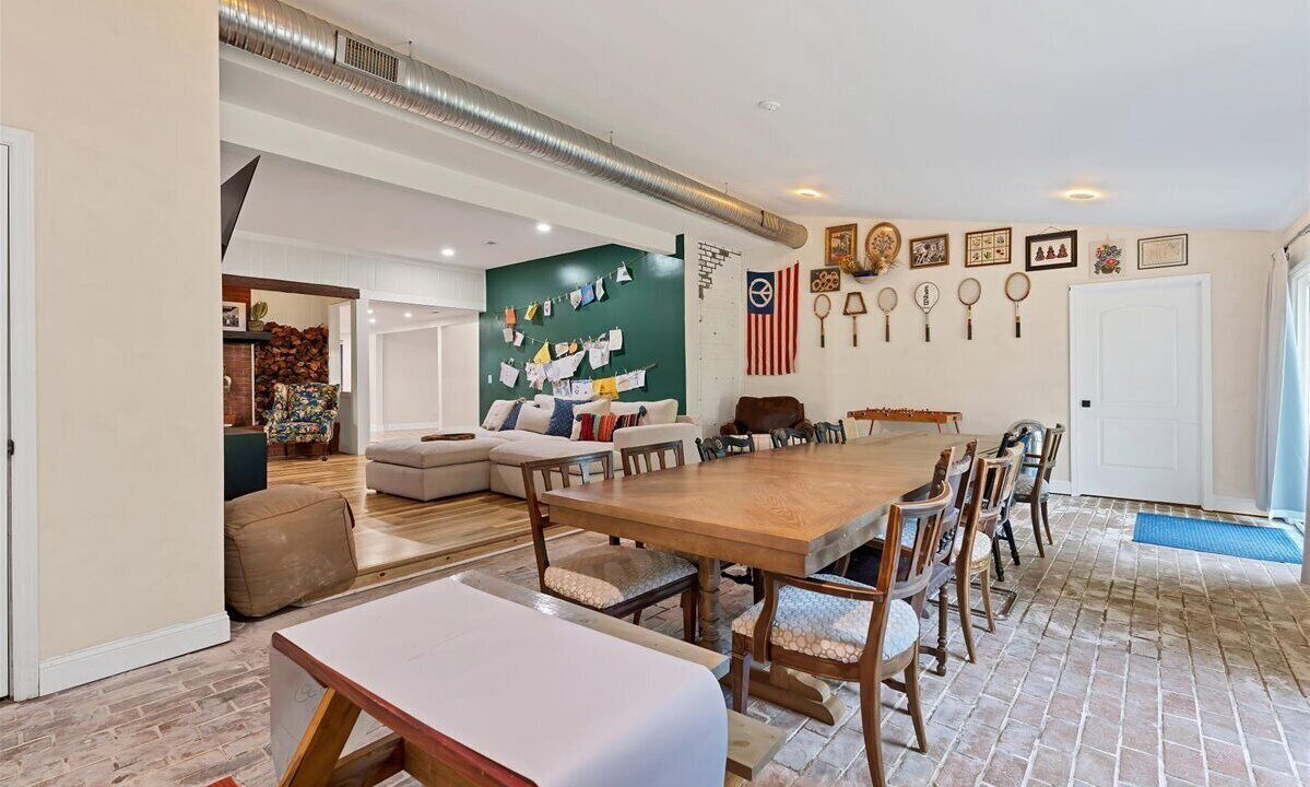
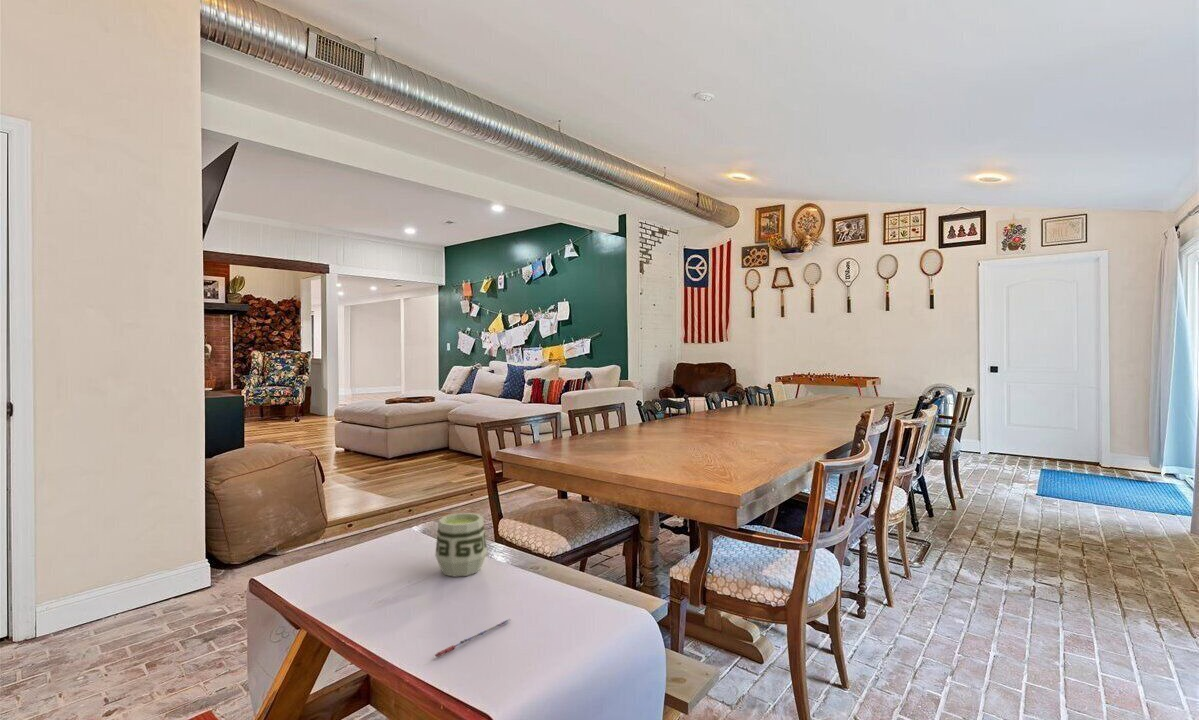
+ pen [434,618,512,658]
+ cup [434,512,488,578]
